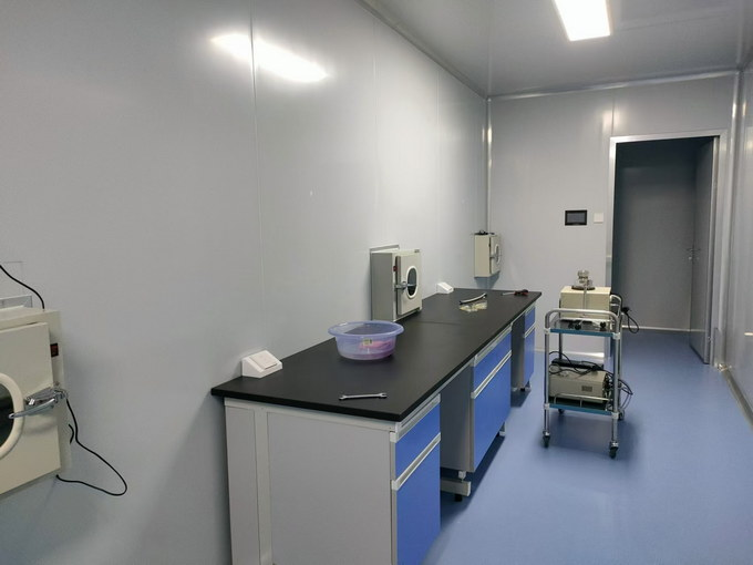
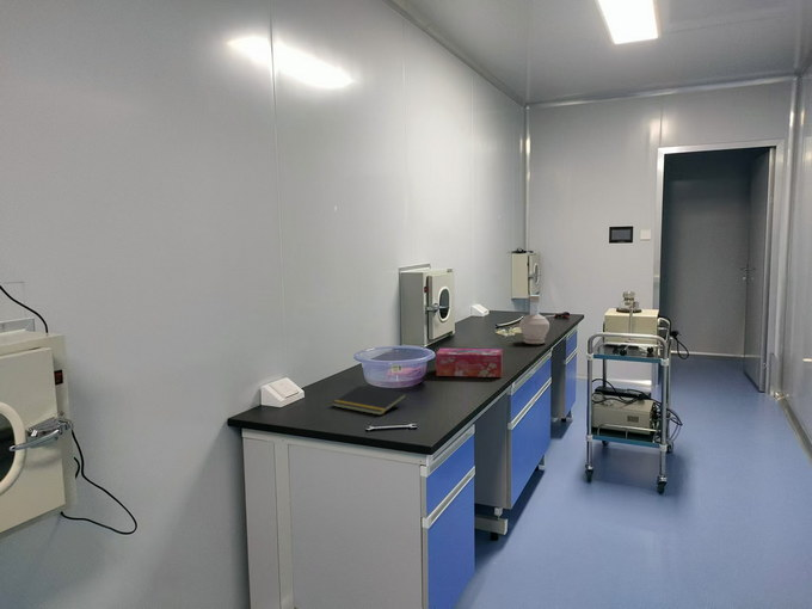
+ bottle [518,294,550,345]
+ notepad [331,385,408,417]
+ tissue box [435,347,504,379]
